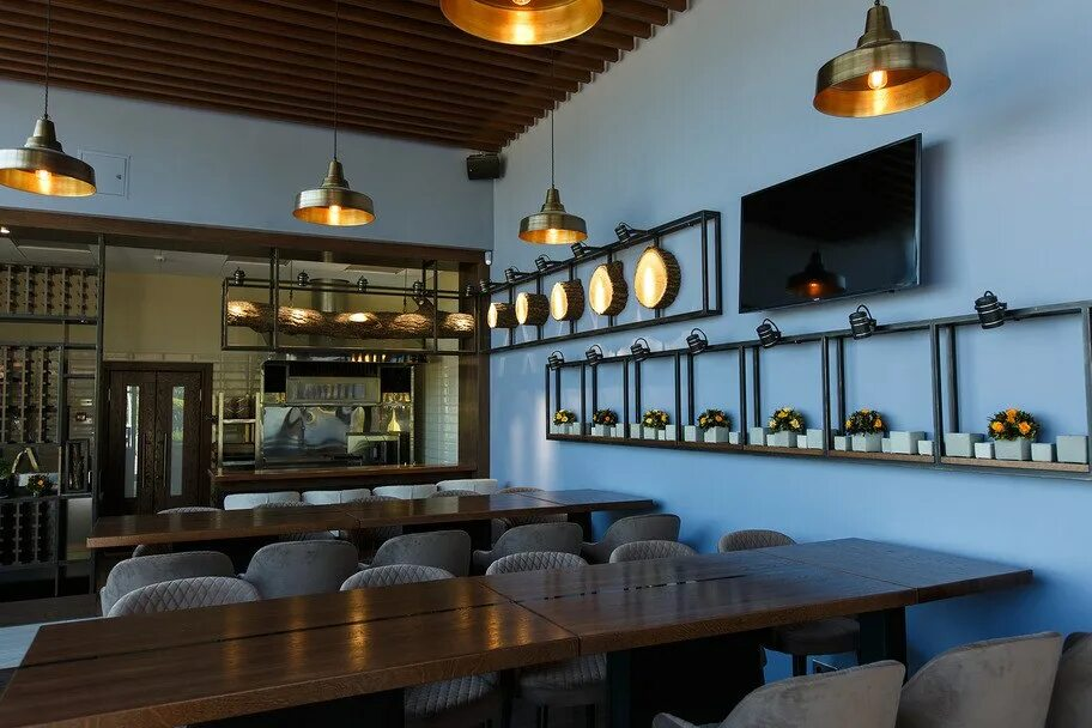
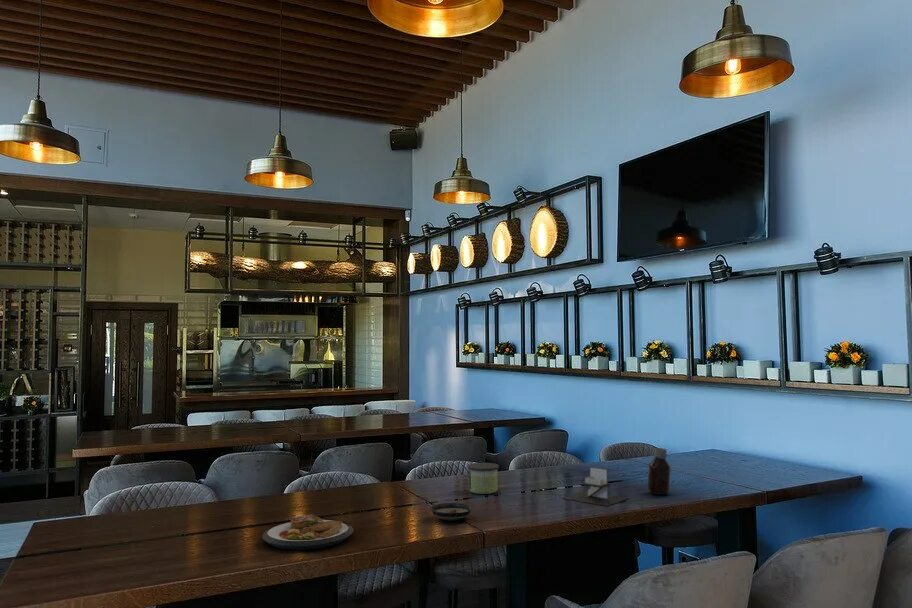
+ bottle [647,447,671,496]
+ napkin holder [562,467,629,507]
+ candle [467,462,500,495]
+ saucer [429,502,474,521]
+ plate [261,514,354,551]
